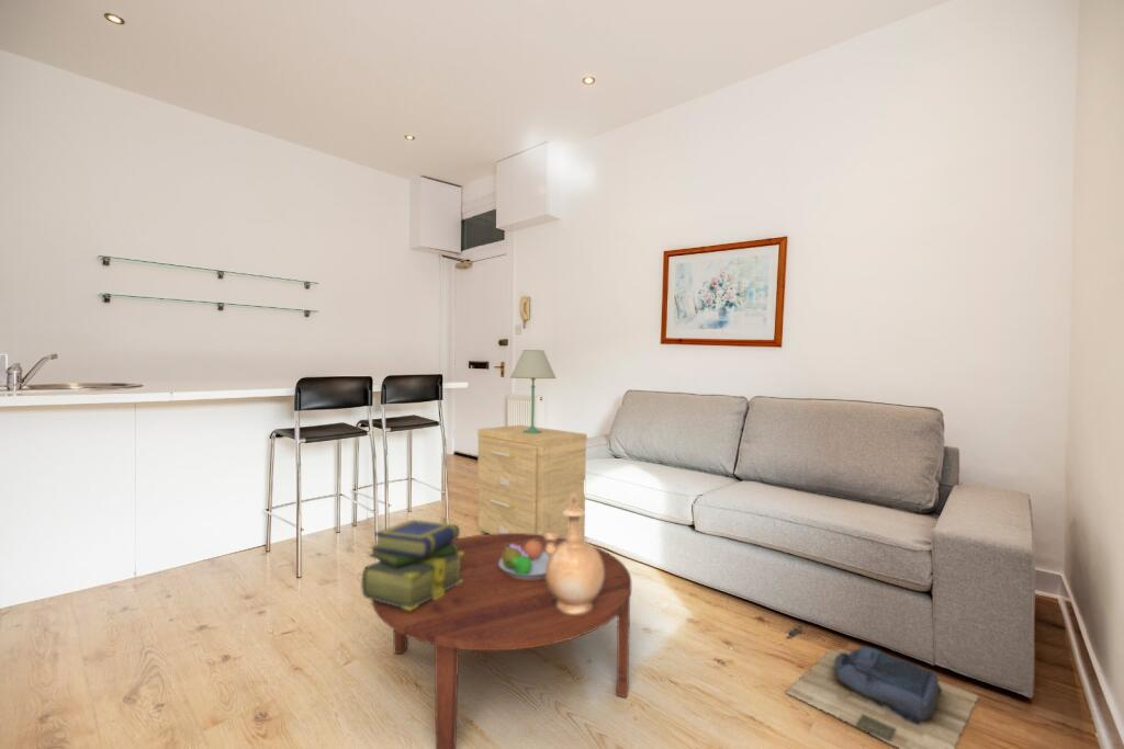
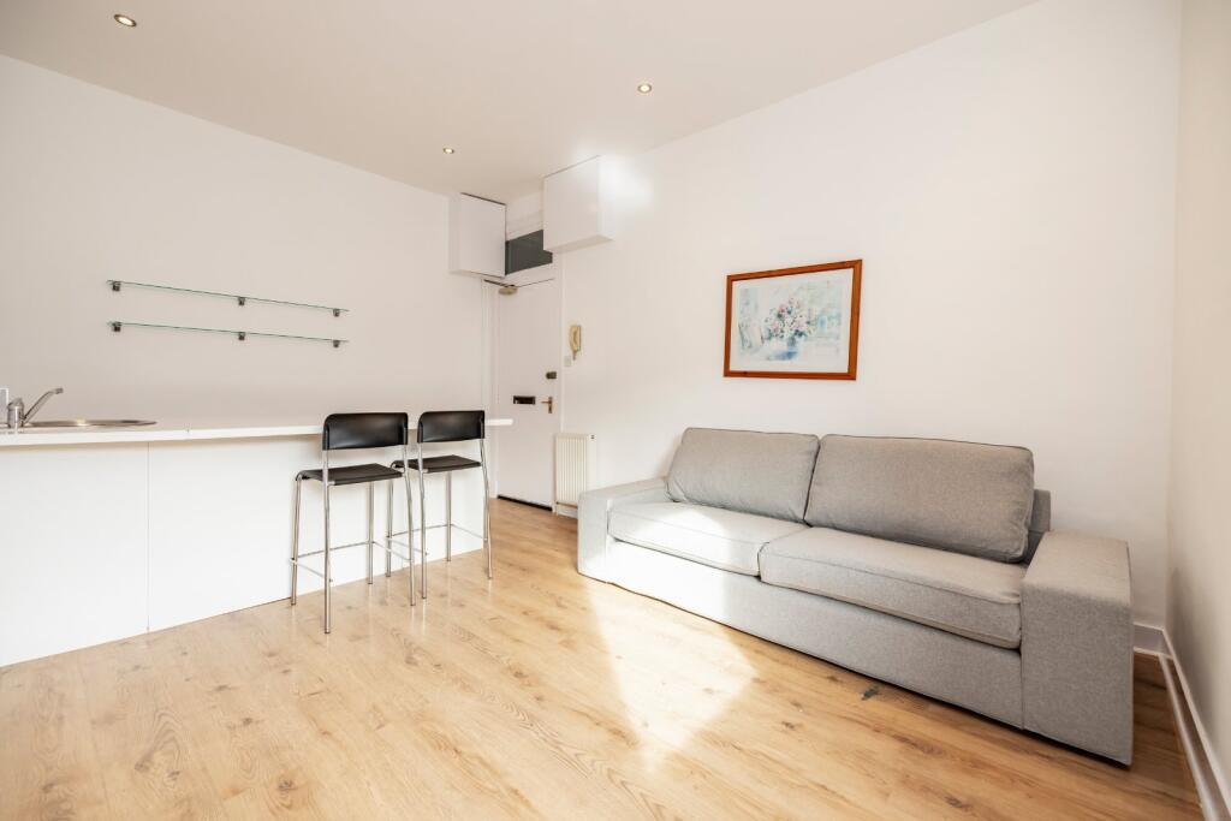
- fruit bowl [499,540,549,579]
- vase [544,495,604,614]
- coffee table [371,533,632,749]
- table lamp [509,349,558,433]
- side table [476,424,588,542]
- stack of books [360,519,463,611]
- backpack [784,645,980,749]
